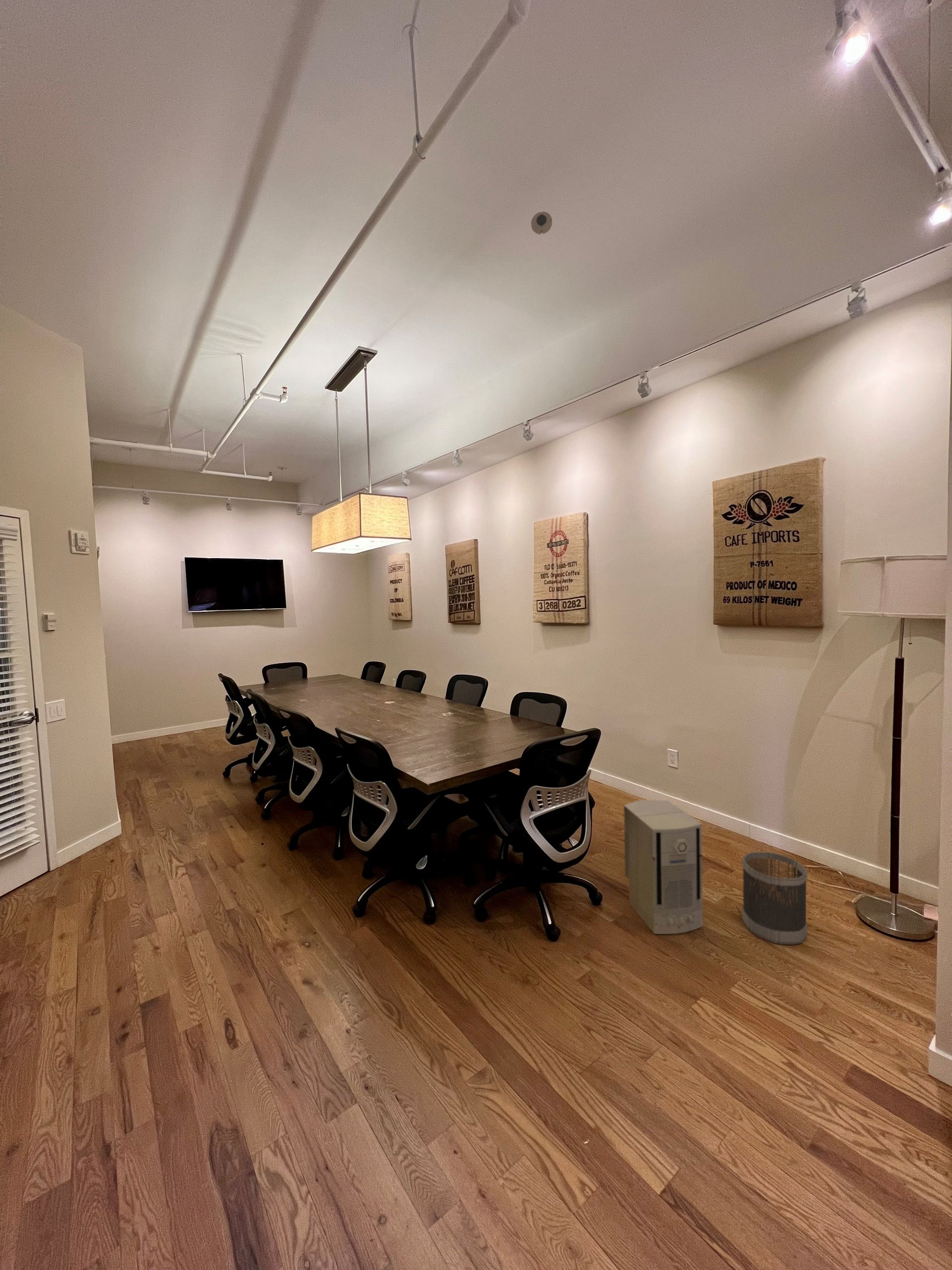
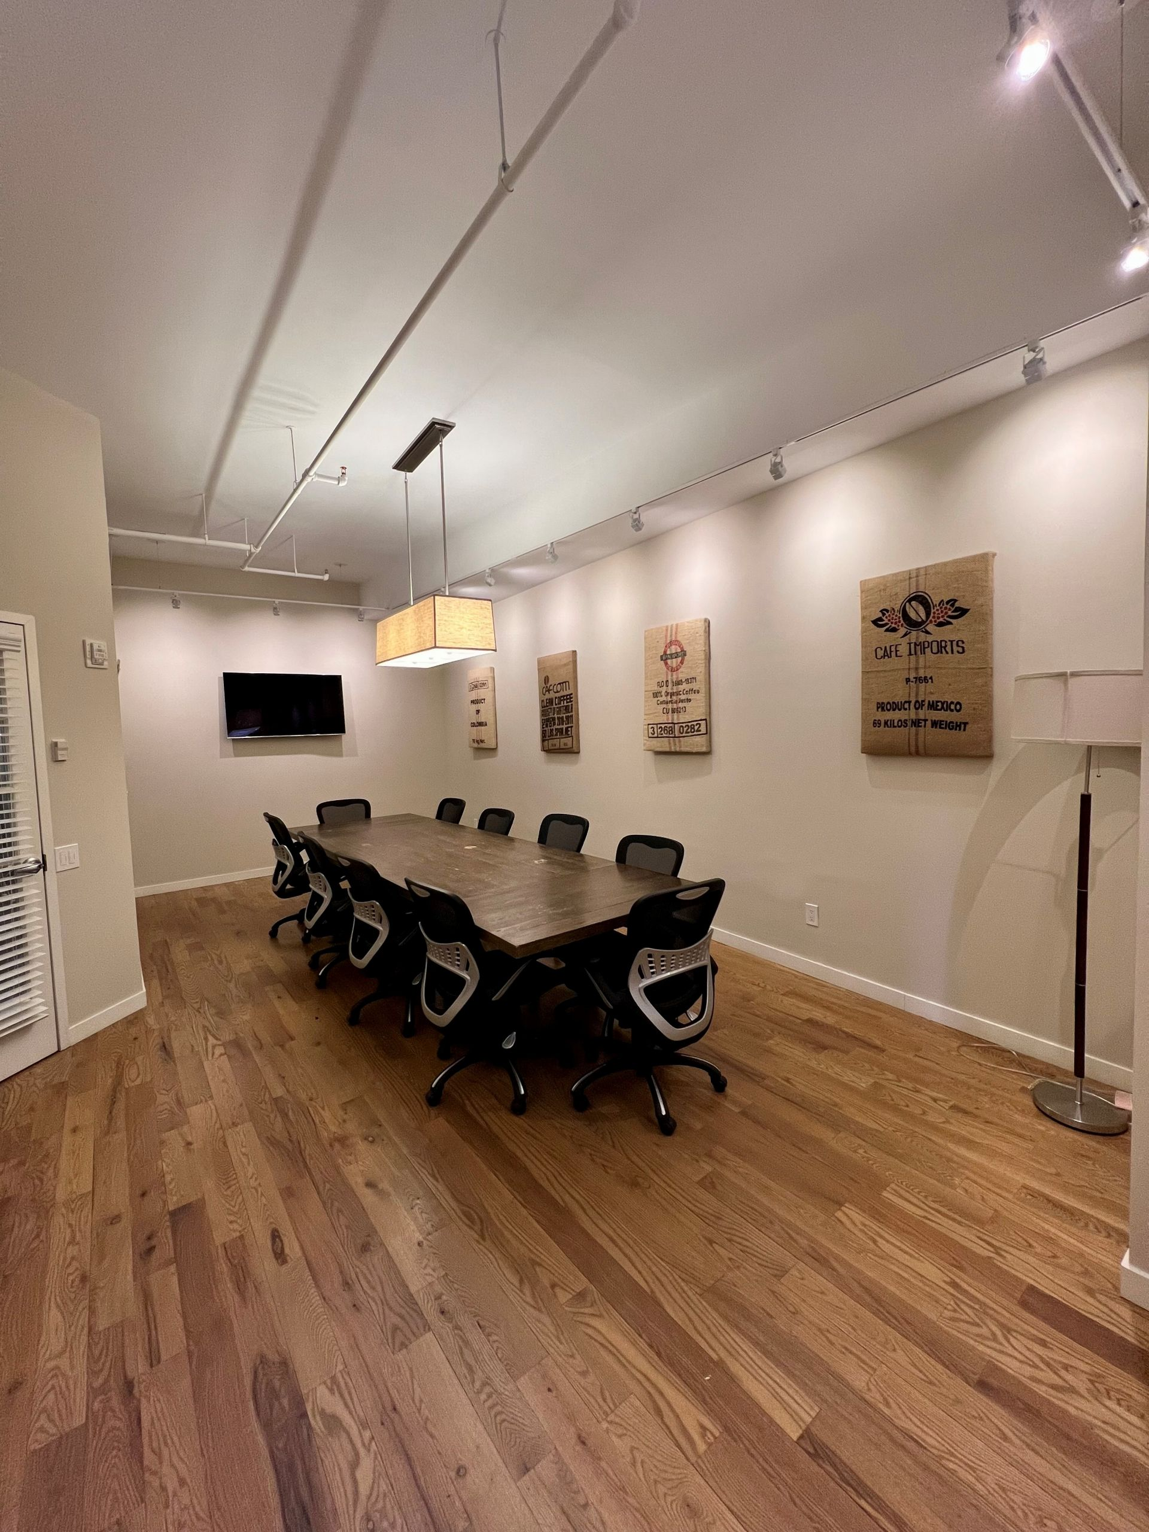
- smoke detector [531,211,552,235]
- air purifier [623,799,703,935]
- wastebasket [741,851,808,945]
